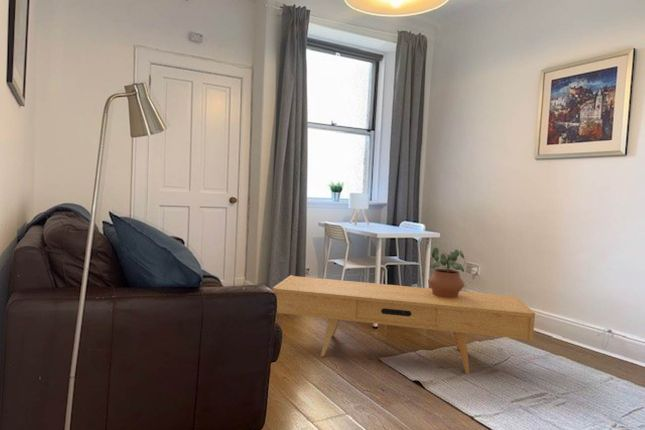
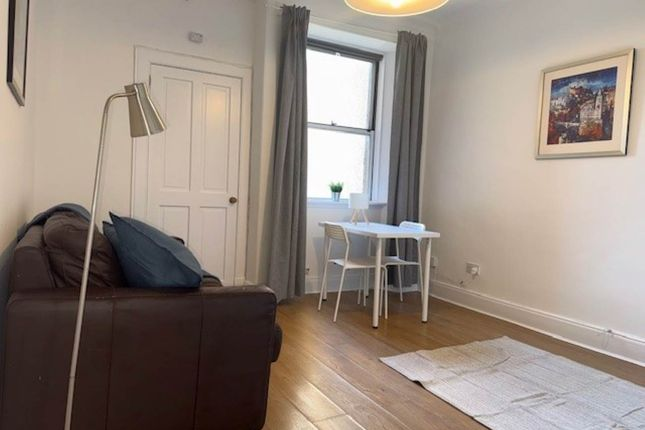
- tv console [272,274,536,375]
- potted plant [427,246,466,298]
